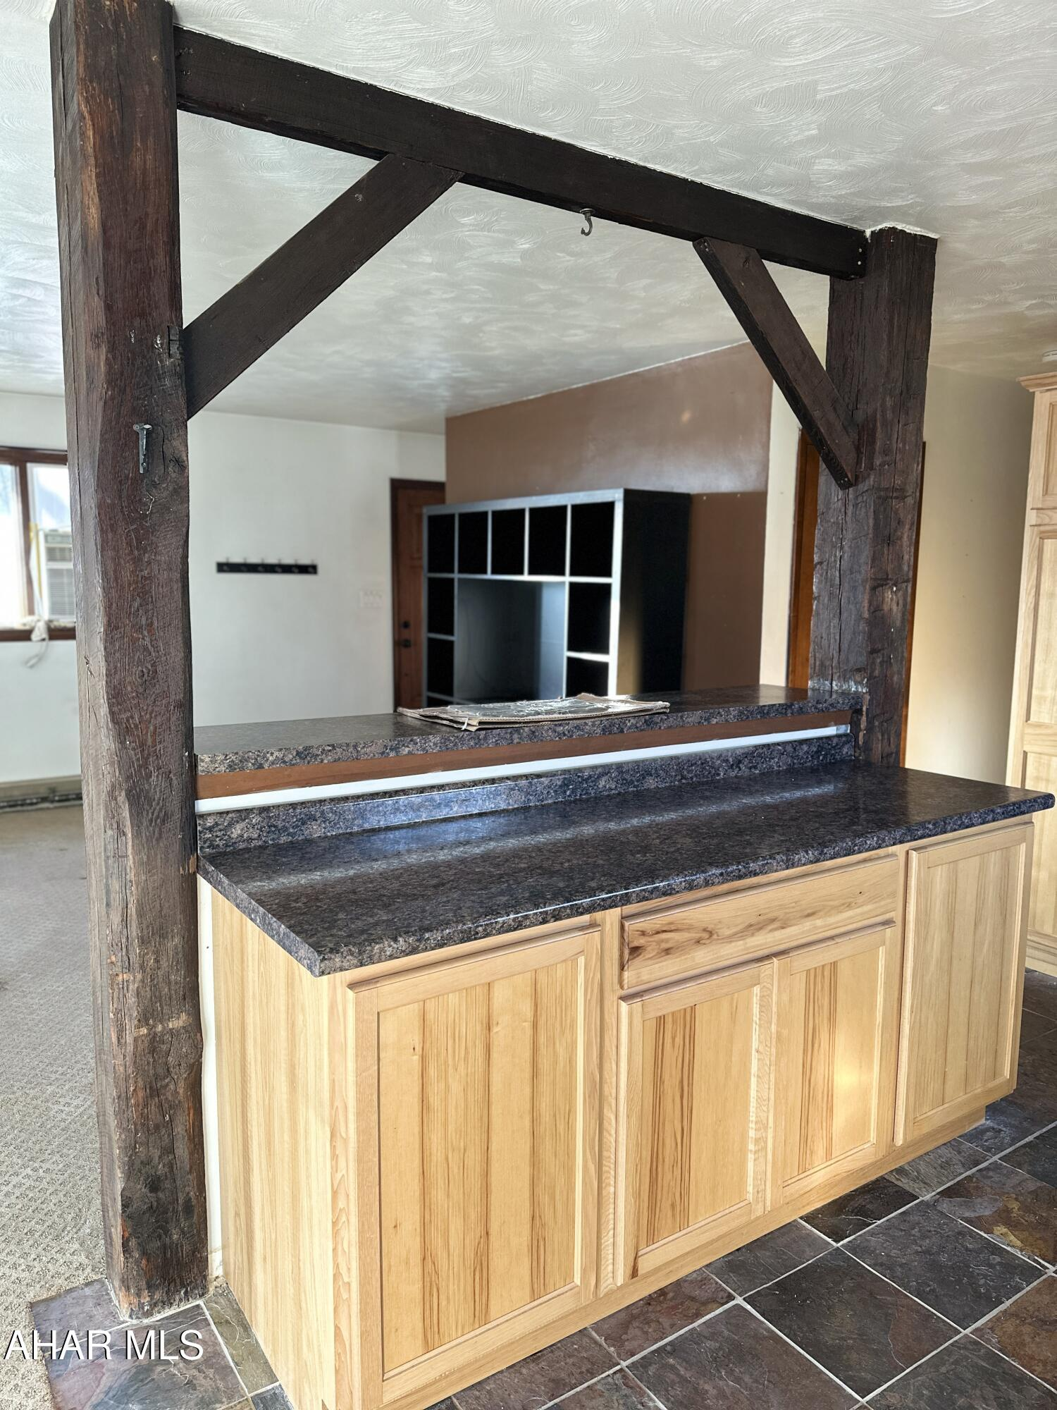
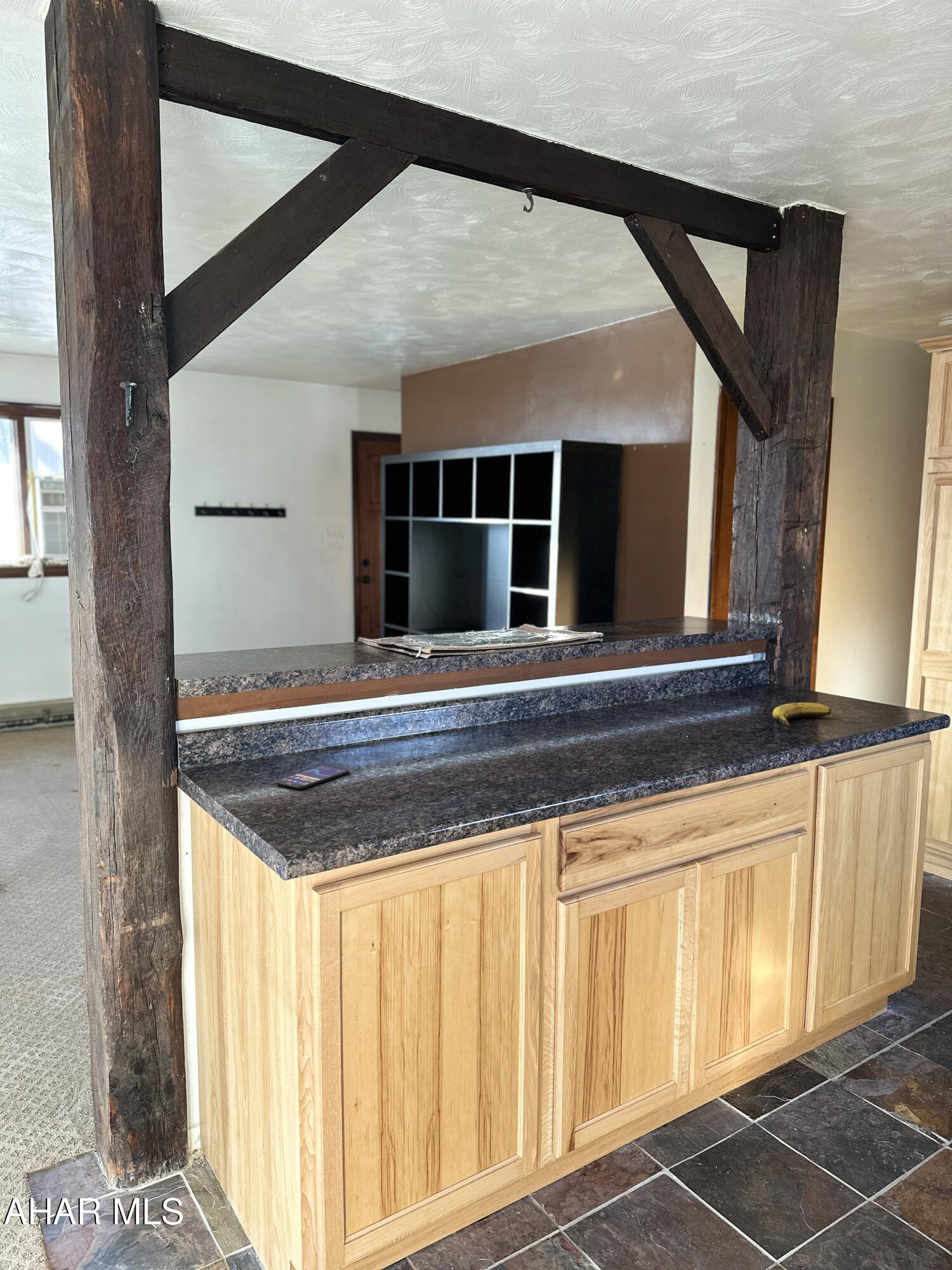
+ smartphone [274,765,350,790]
+ banana [772,702,832,727]
